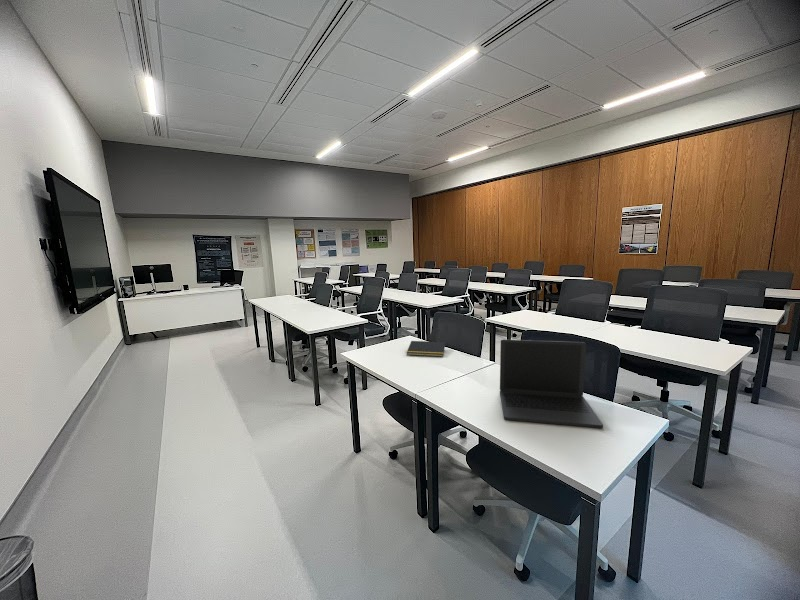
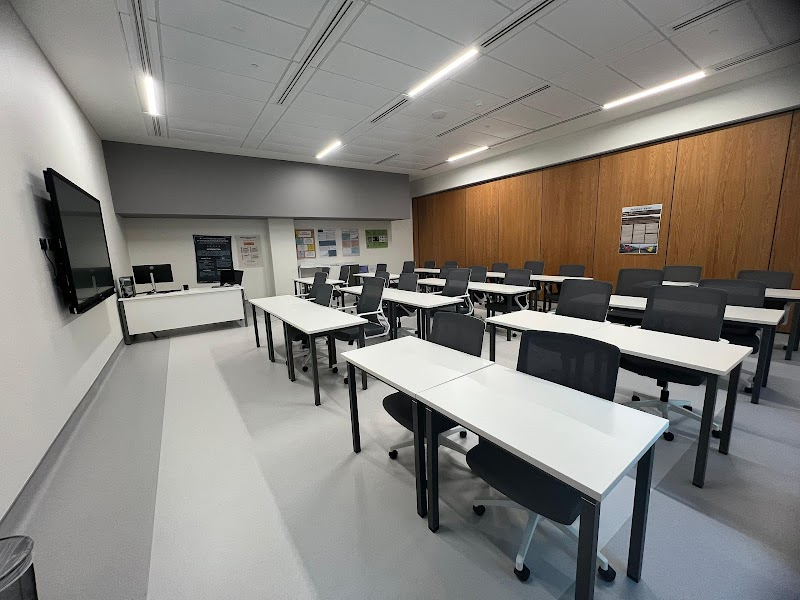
- laptop [499,339,604,429]
- notepad [406,340,446,358]
